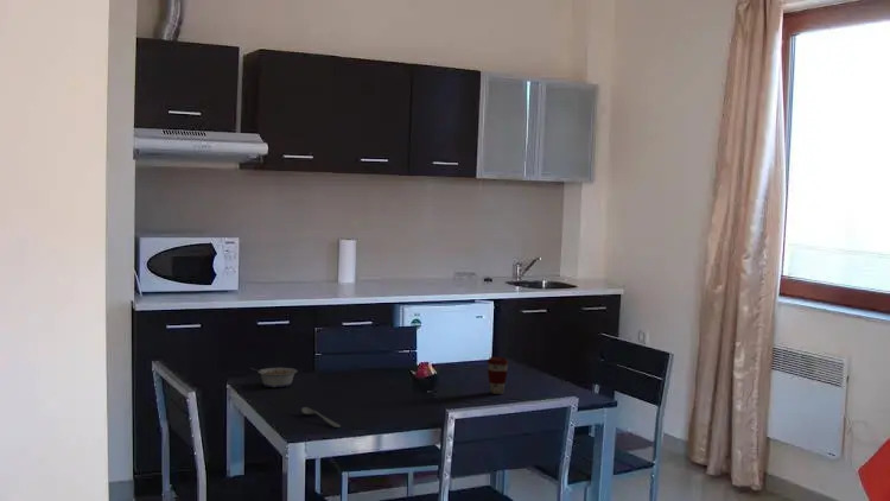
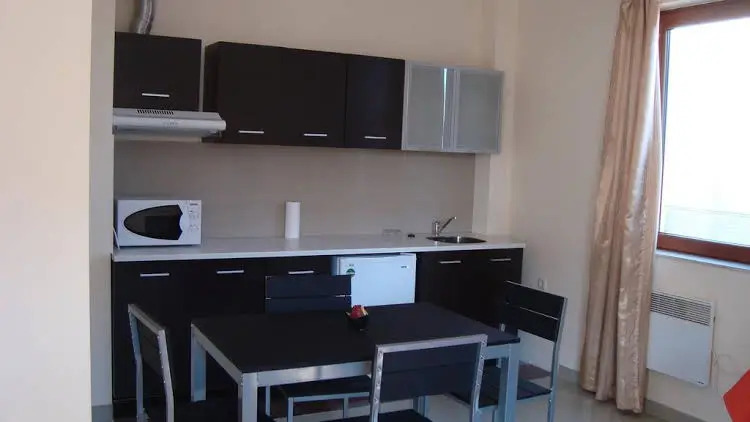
- coffee cup [487,356,510,395]
- legume [249,367,298,388]
- spoon [300,406,342,429]
